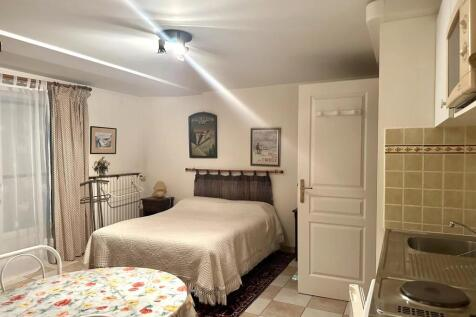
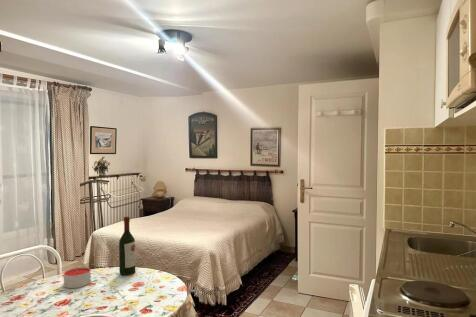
+ wine bottle [118,215,136,276]
+ candle [63,266,92,289]
